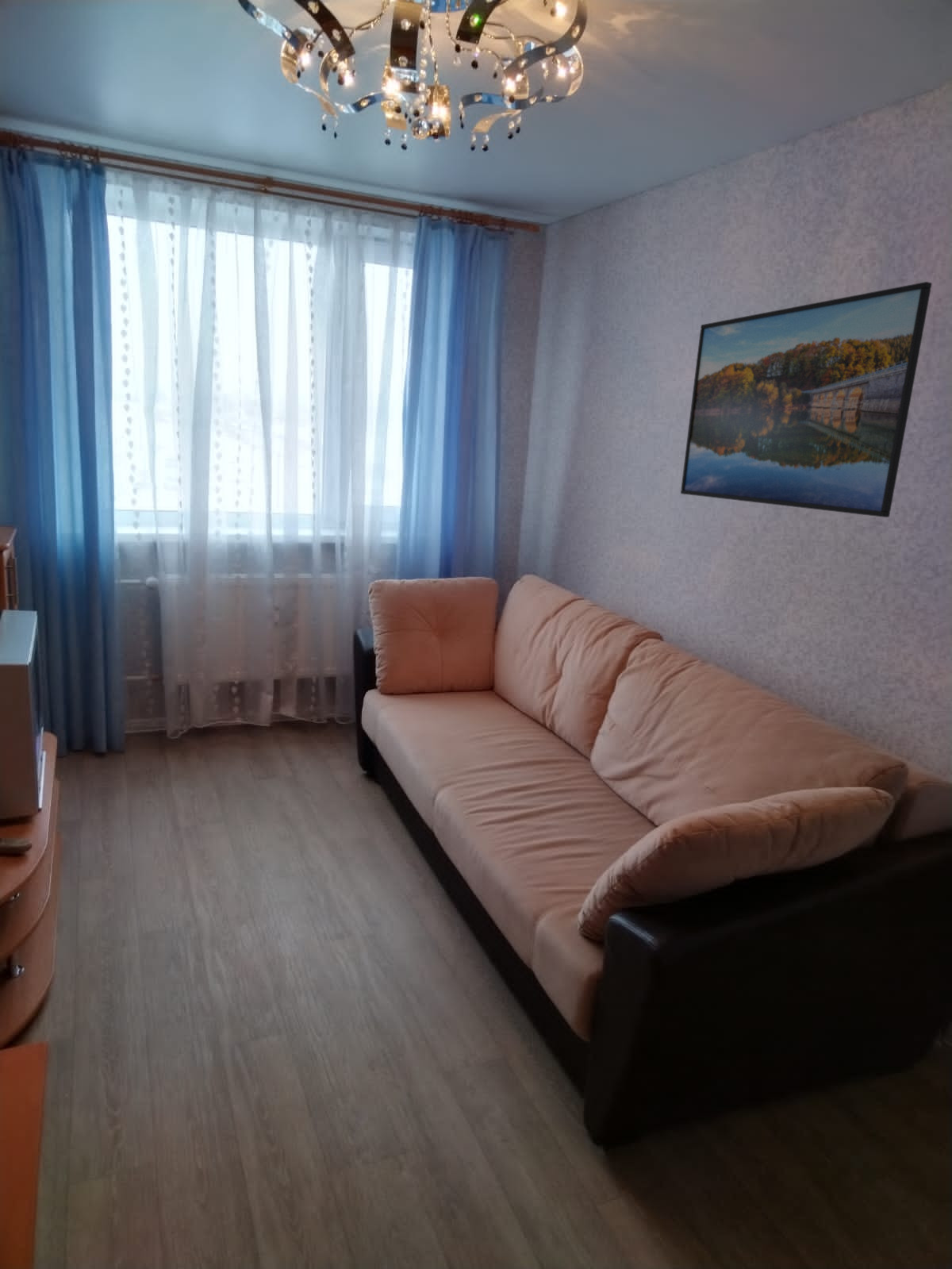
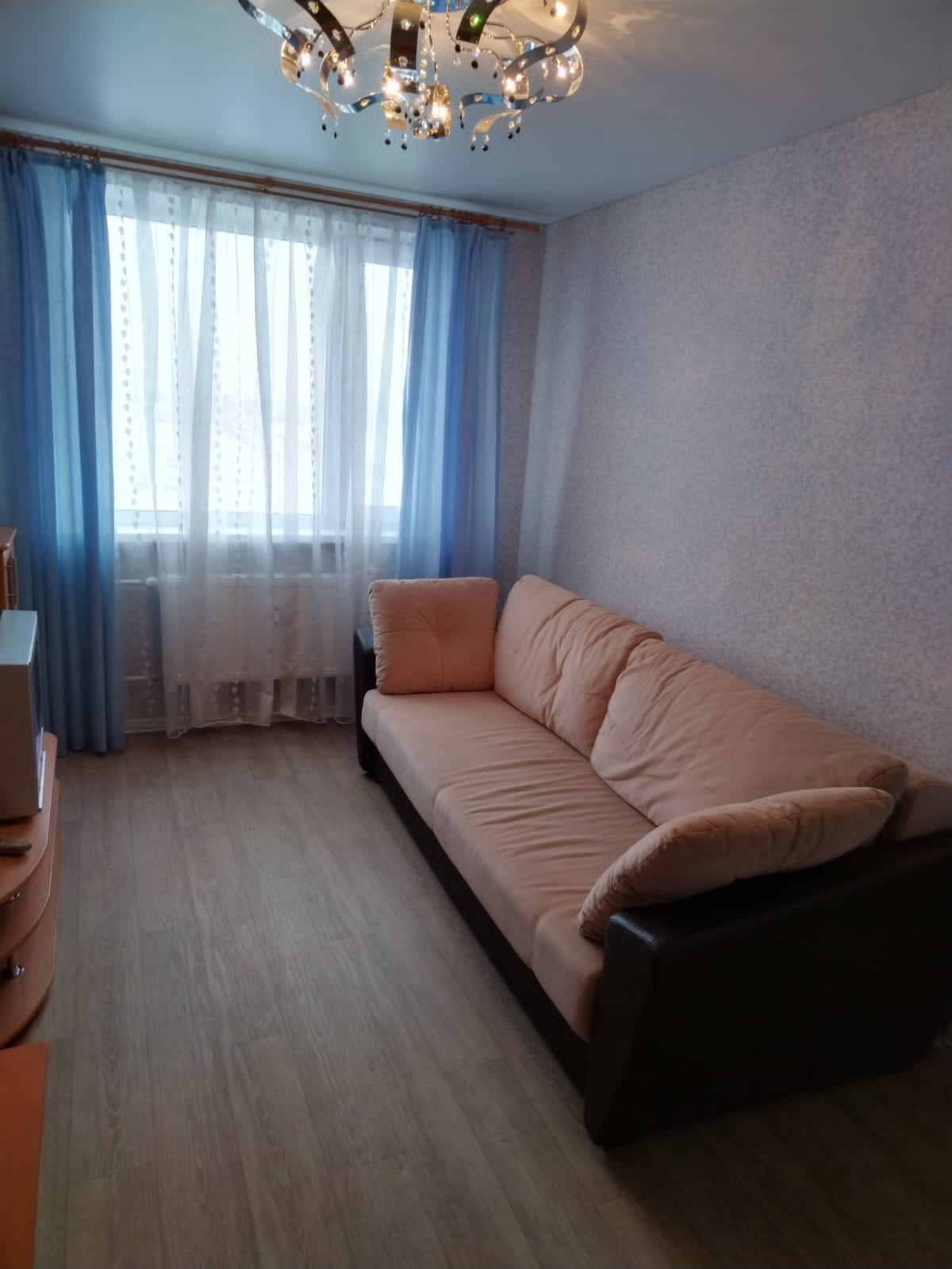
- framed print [680,281,933,518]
